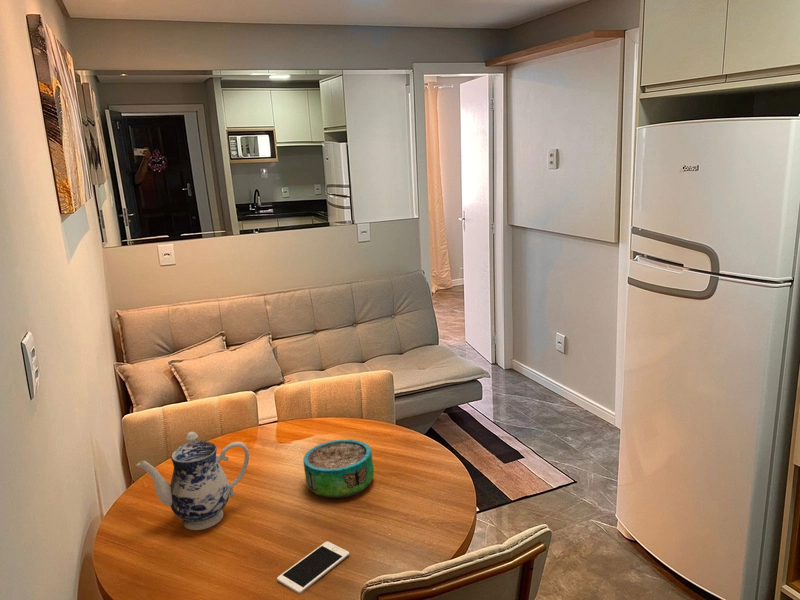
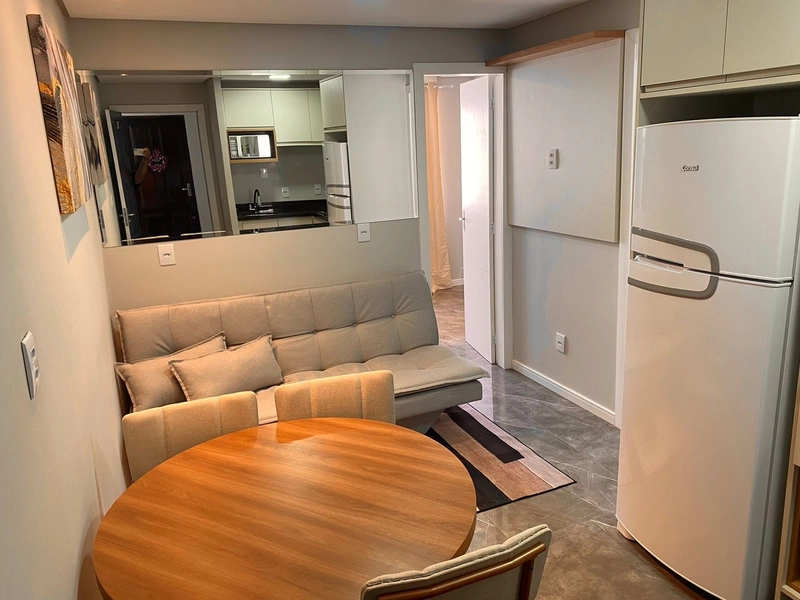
- cell phone [276,540,350,595]
- decorative bowl [302,438,375,499]
- teapot [136,431,250,531]
